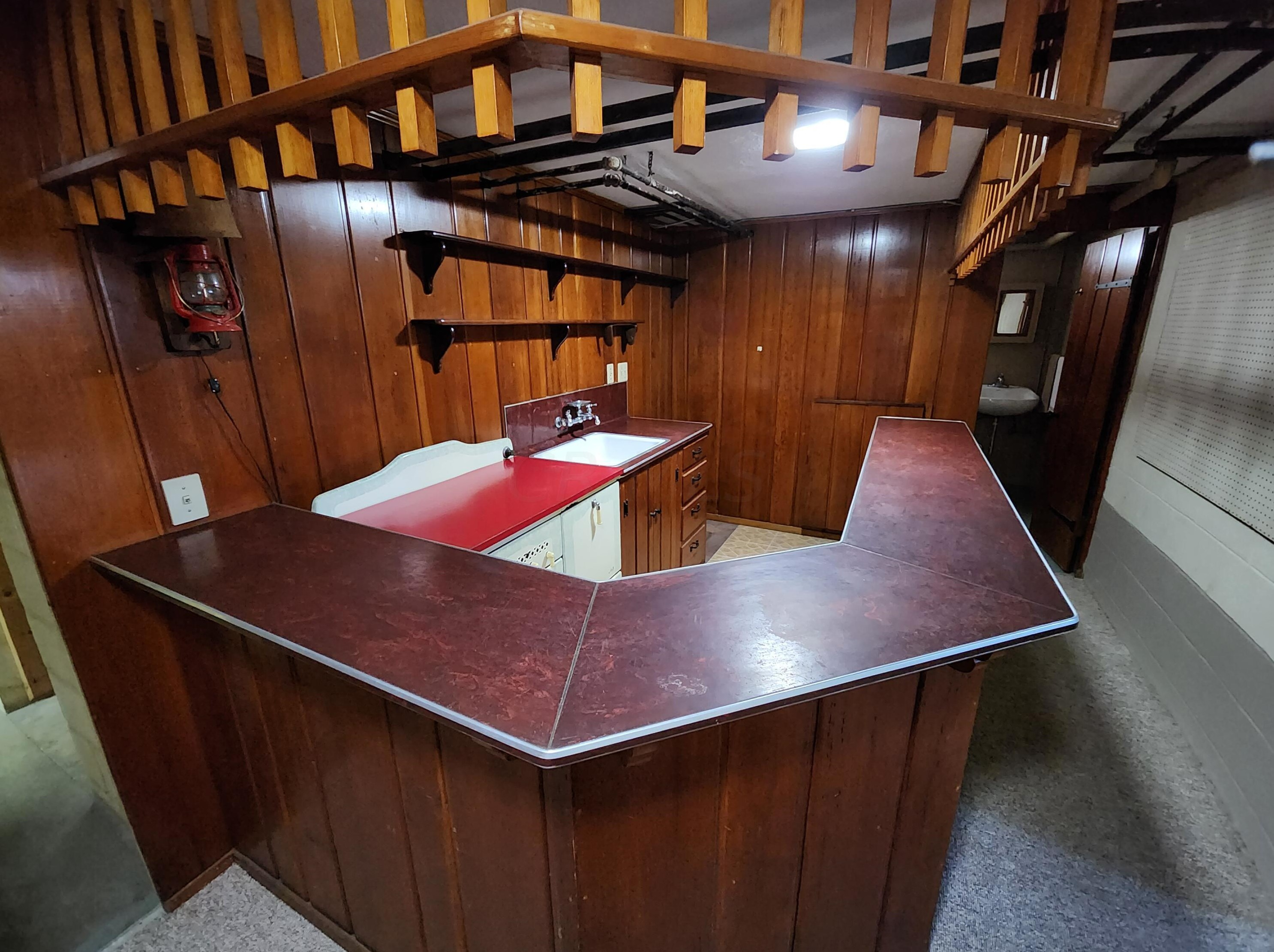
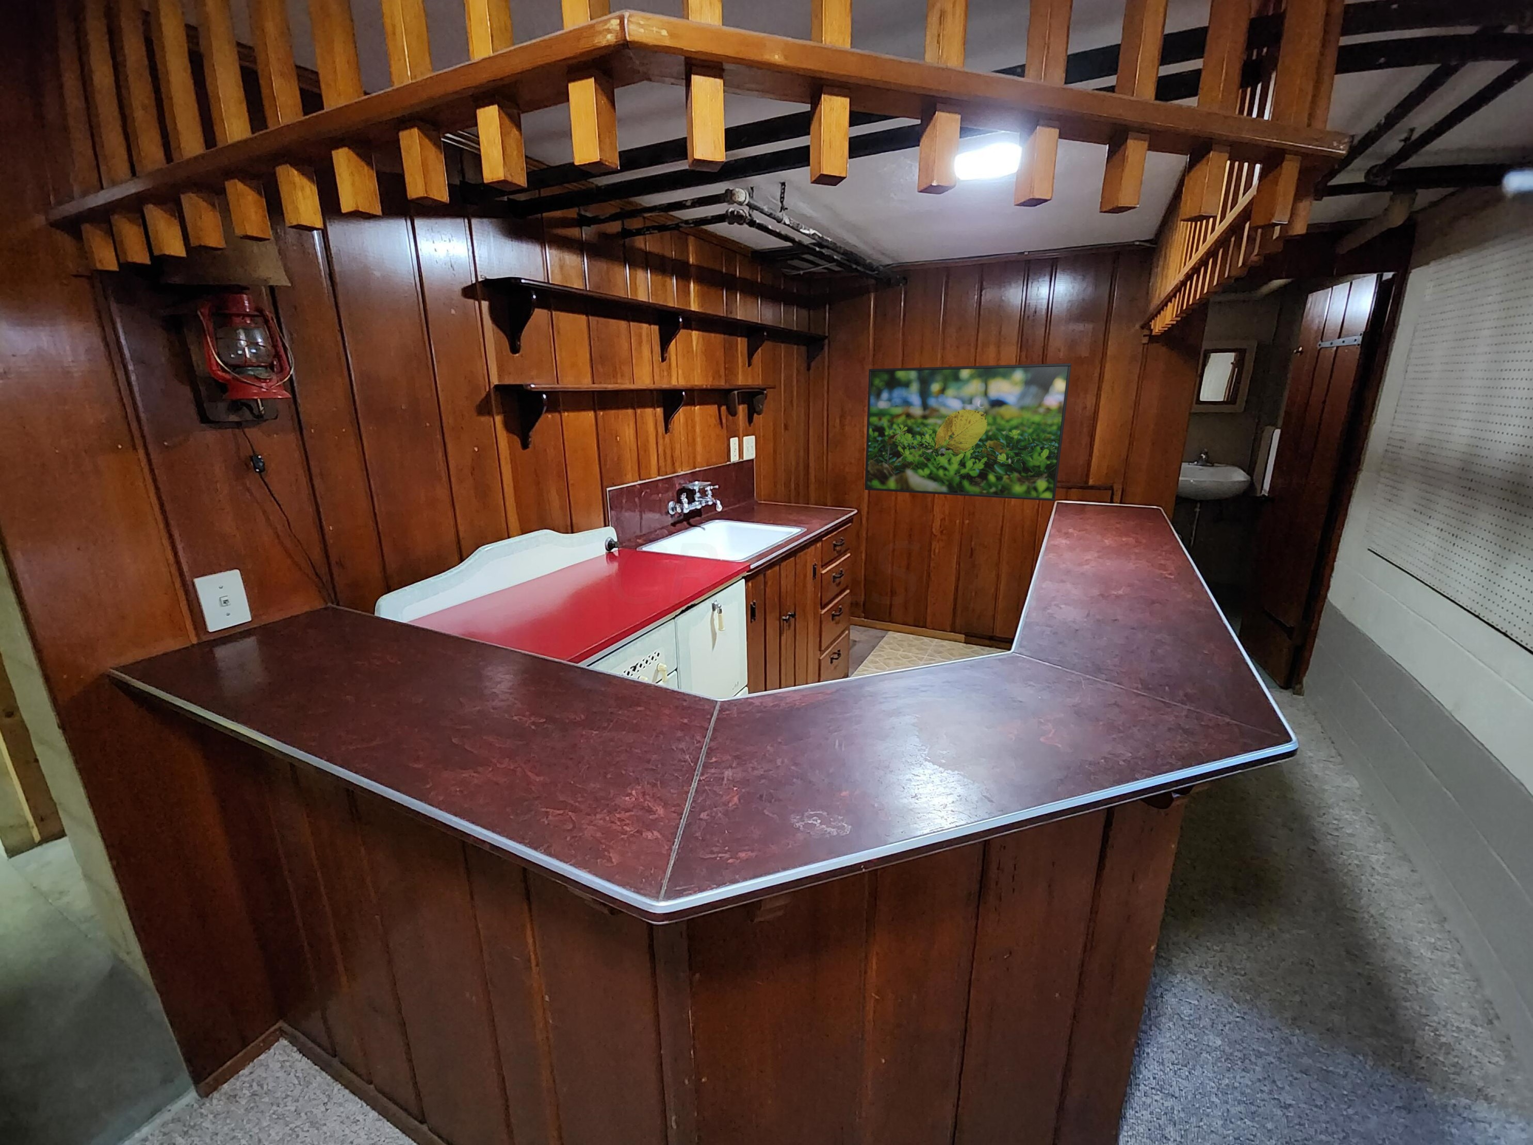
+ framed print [864,363,1072,502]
